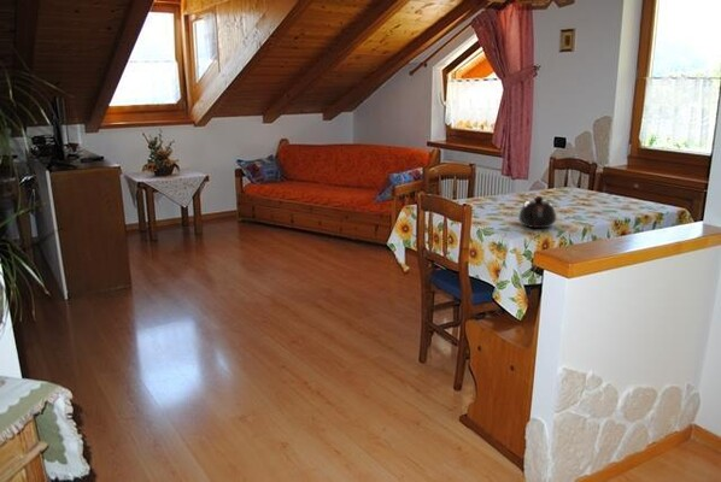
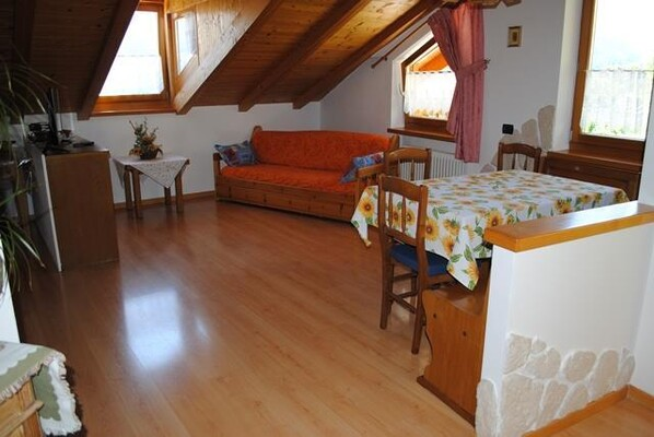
- teapot [517,195,557,229]
